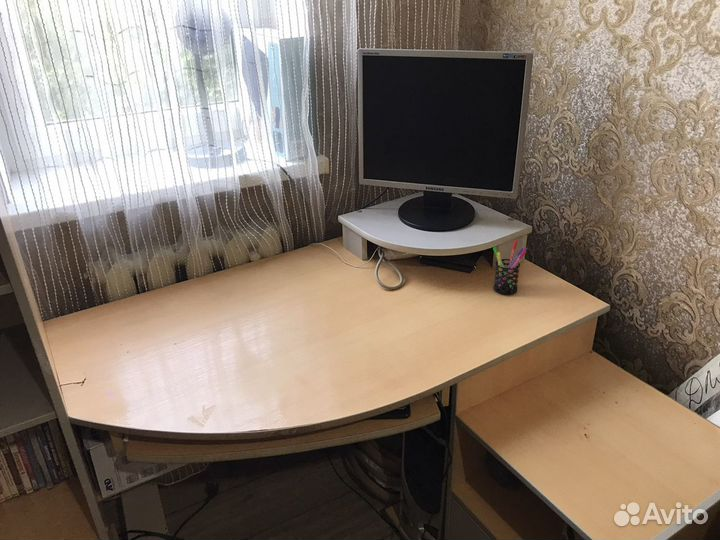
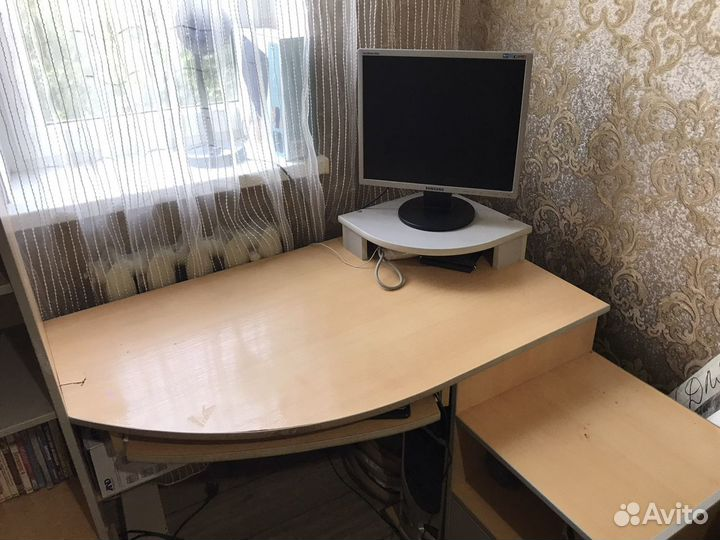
- pen holder [492,239,528,295]
